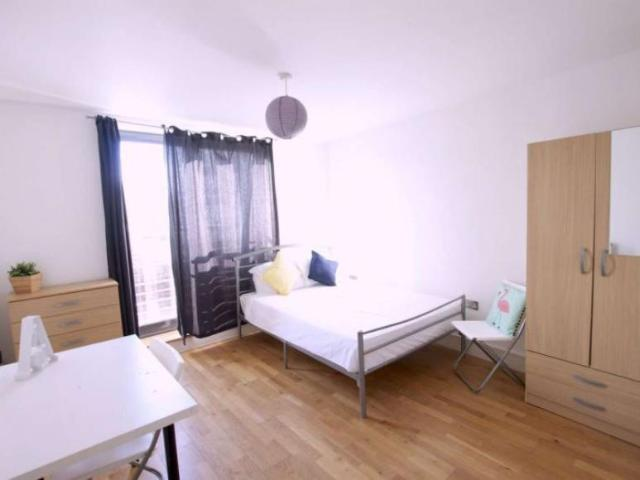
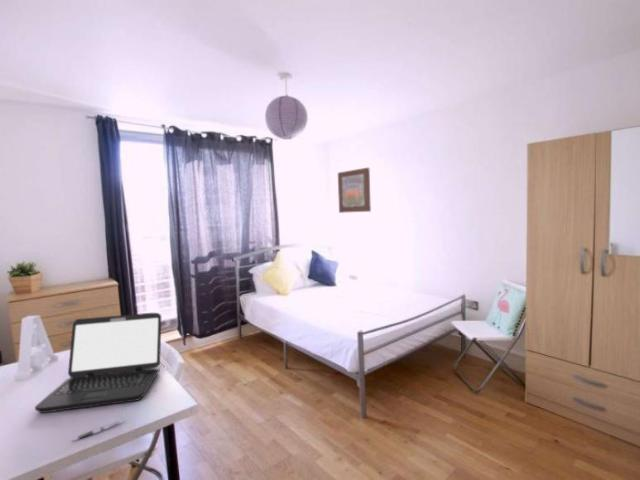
+ laptop [34,312,162,414]
+ pen [70,419,125,442]
+ wall art [337,167,372,214]
